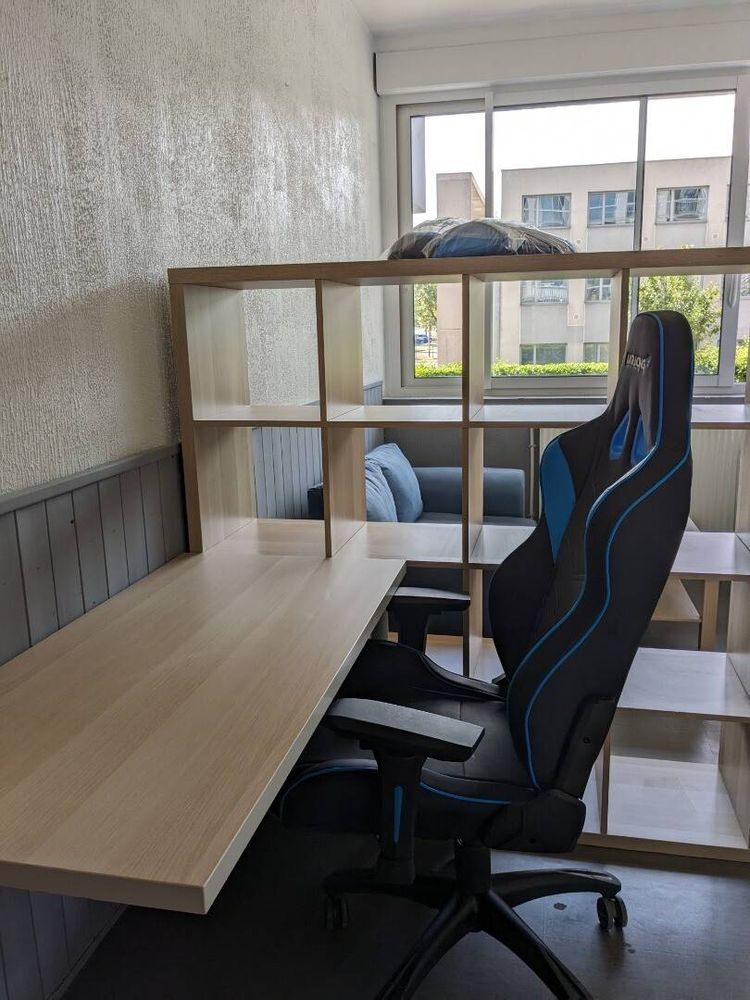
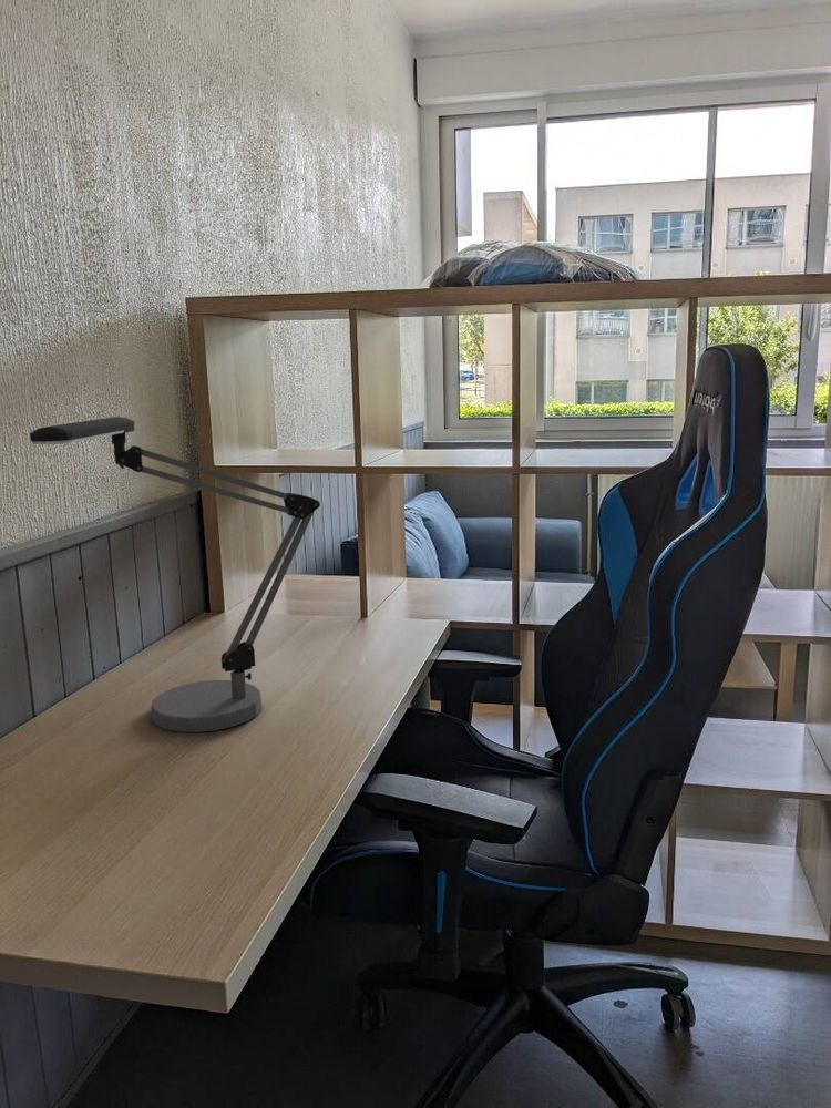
+ desk lamp [29,416,321,733]
